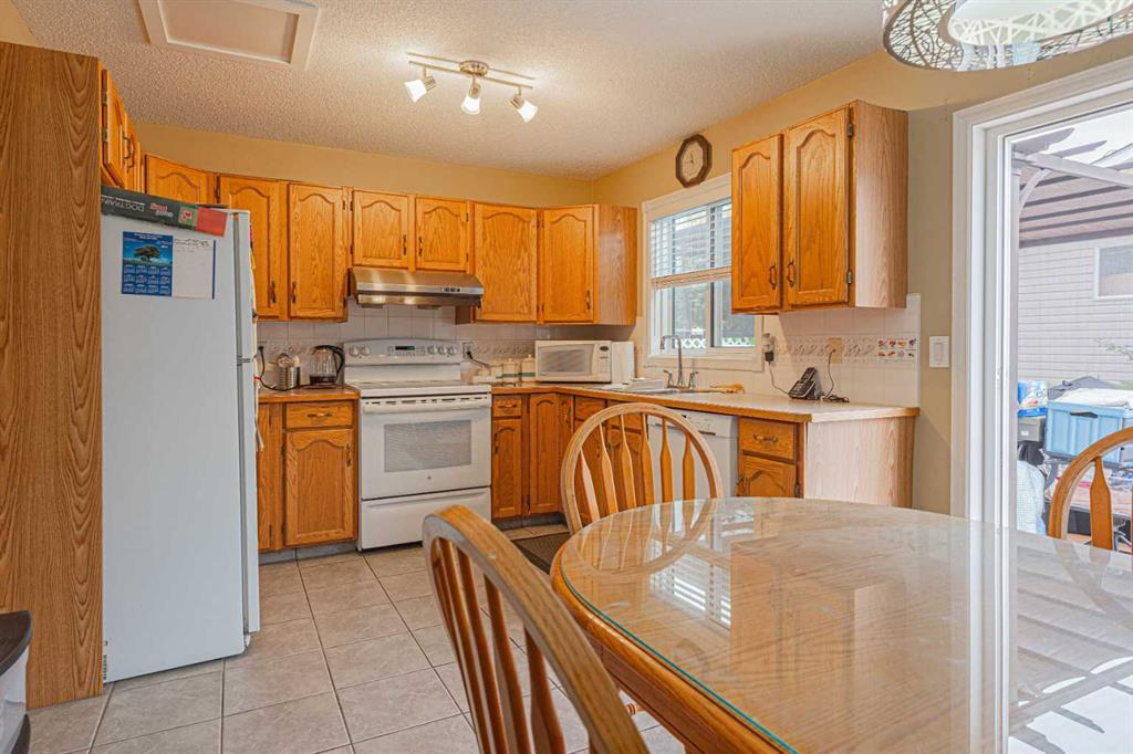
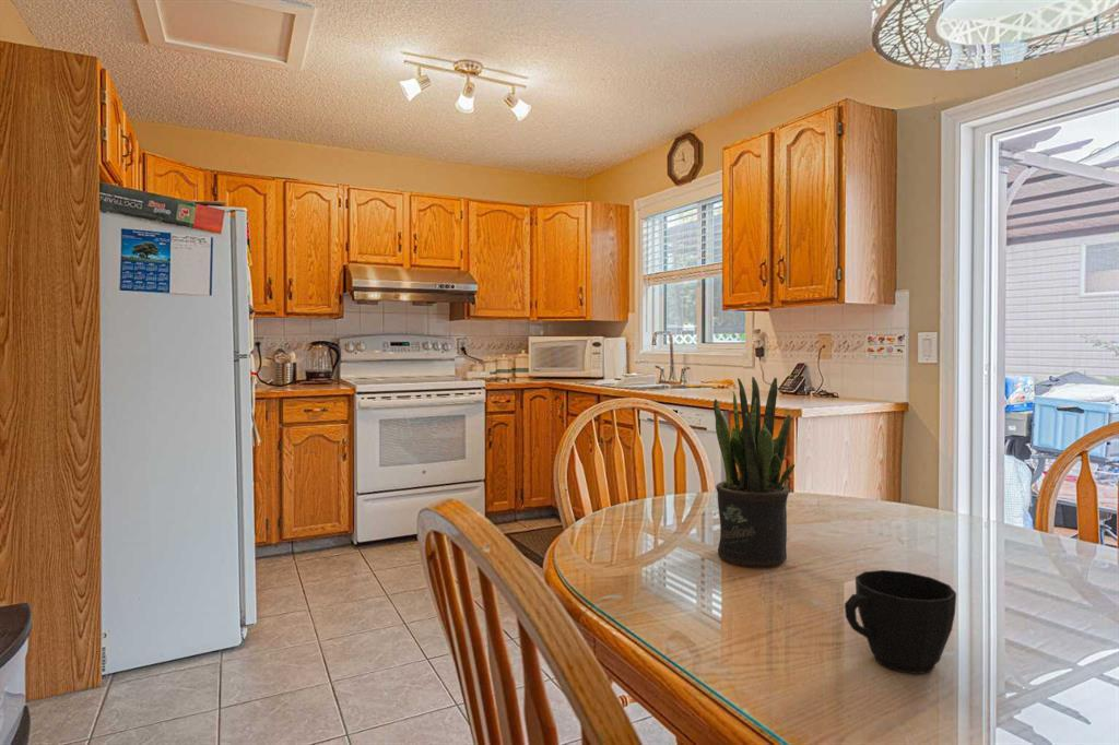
+ potted plant [712,376,796,568]
+ cup [844,569,957,675]
